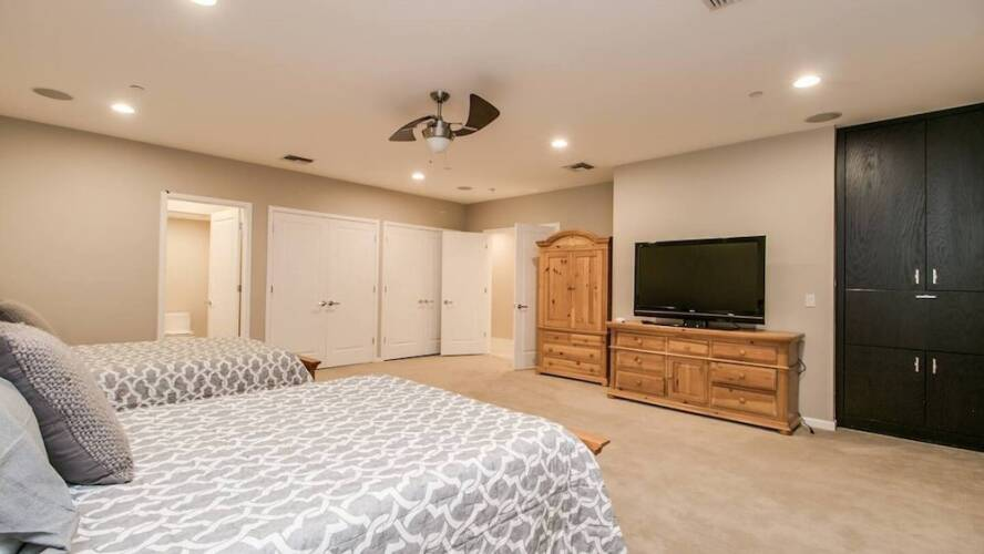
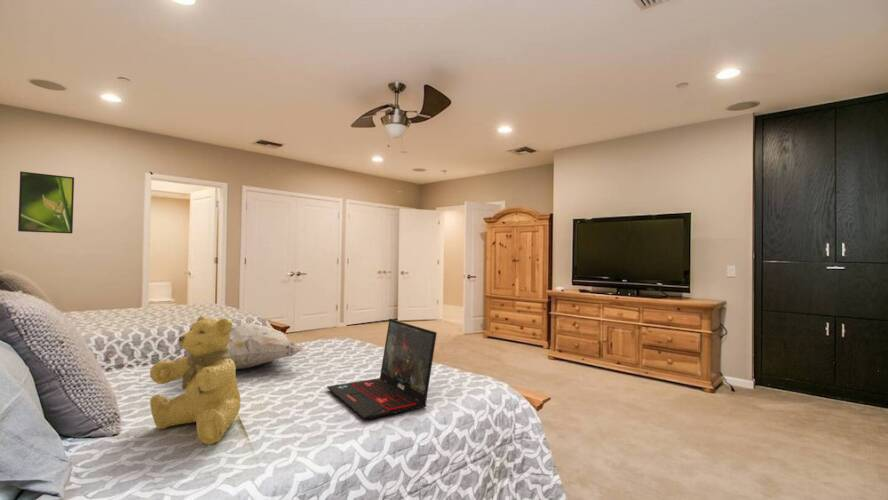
+ teddy bear [149,315,242,446]
+ laptop [326,318,438,420]
+ decorative pillow [227,322,305,370]
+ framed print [17,170,75,234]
